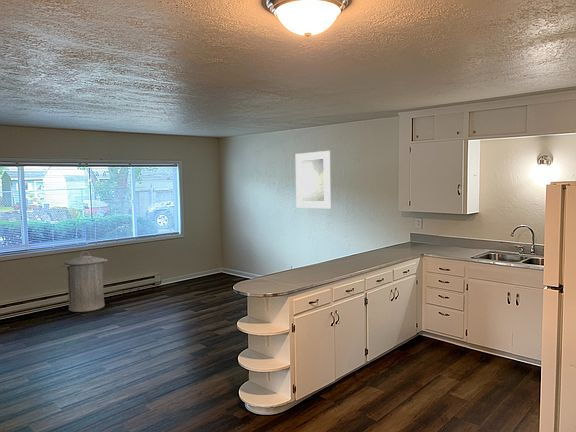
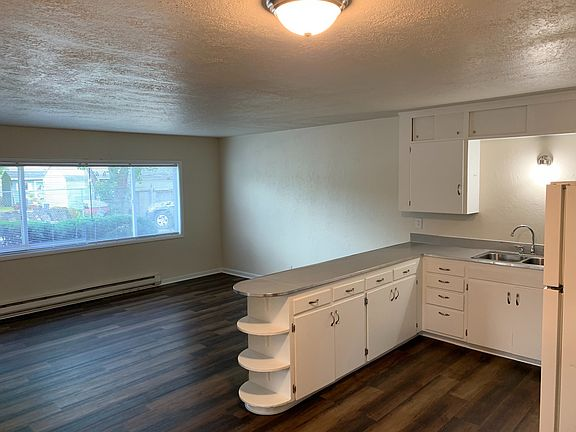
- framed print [295,150,331,209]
- trash can [60,250,109,313]
